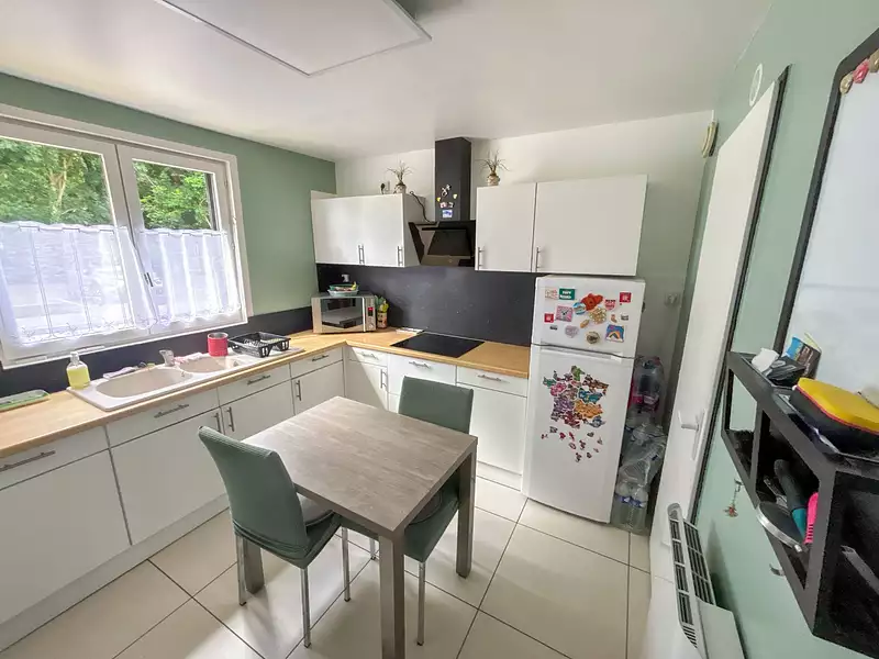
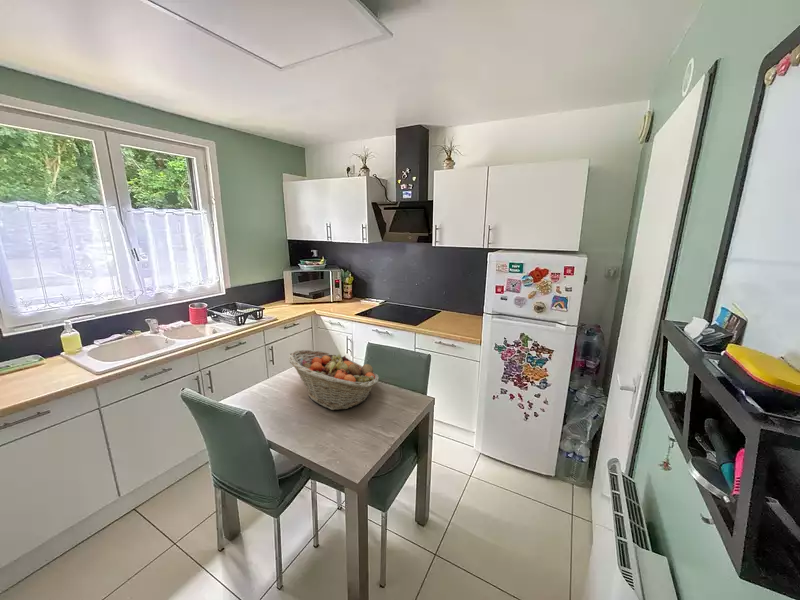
+ fruit basket [288,349,380,411]
